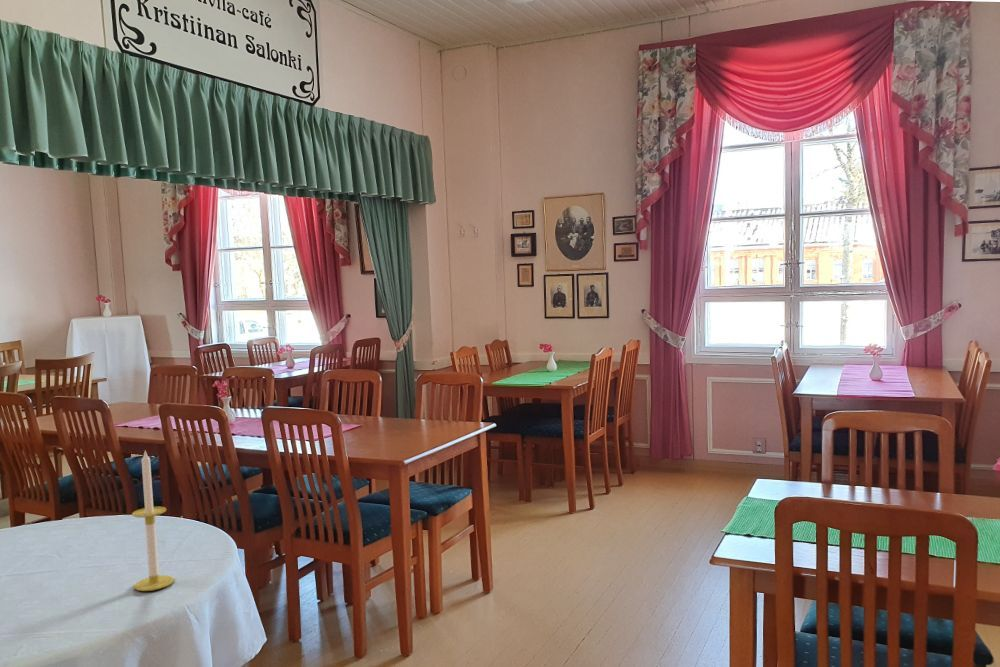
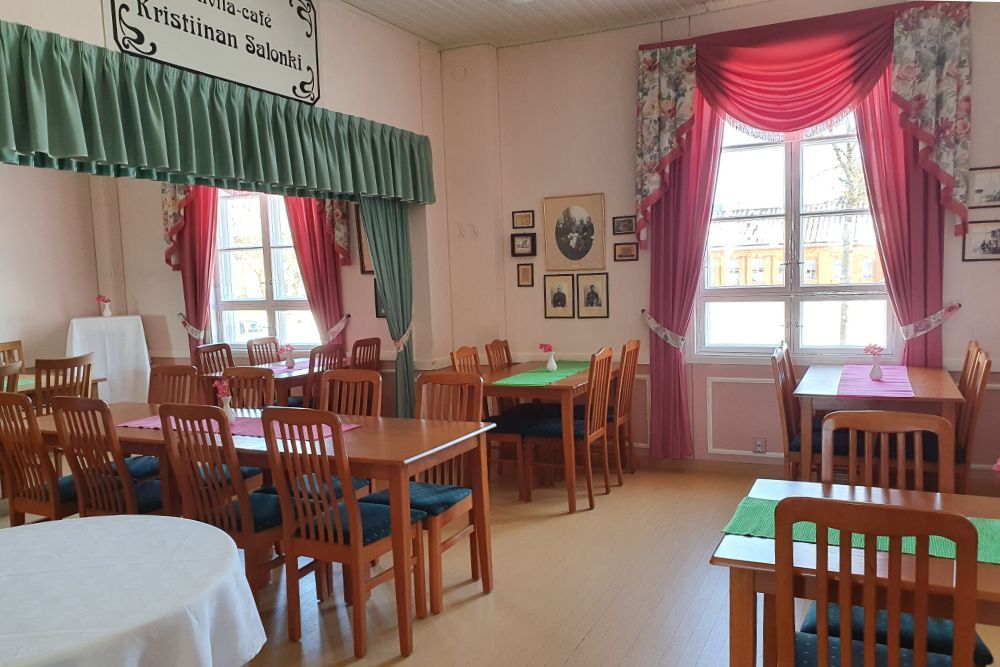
- candle [131,451,175,592]
